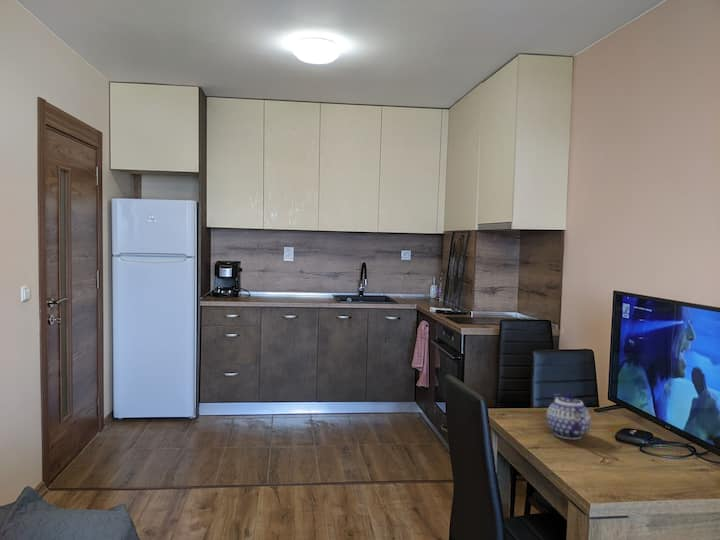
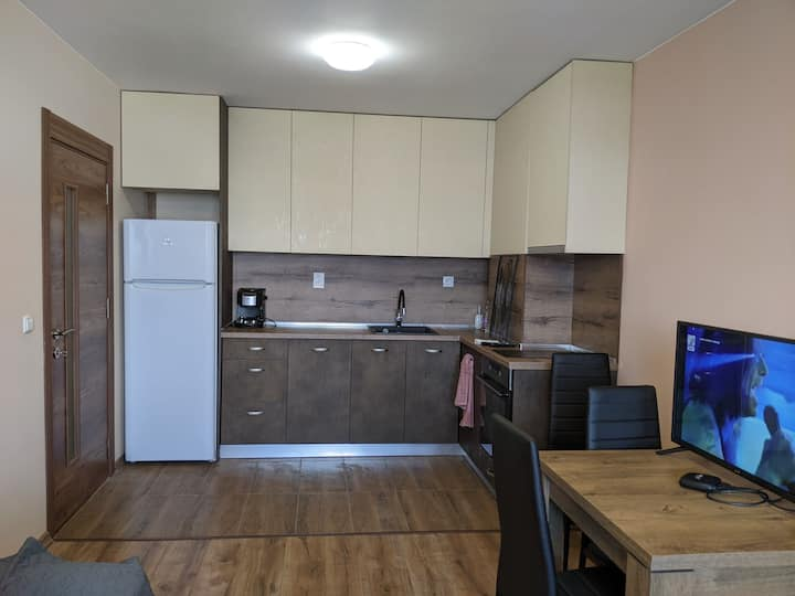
- teapot [545,392,592,441]
